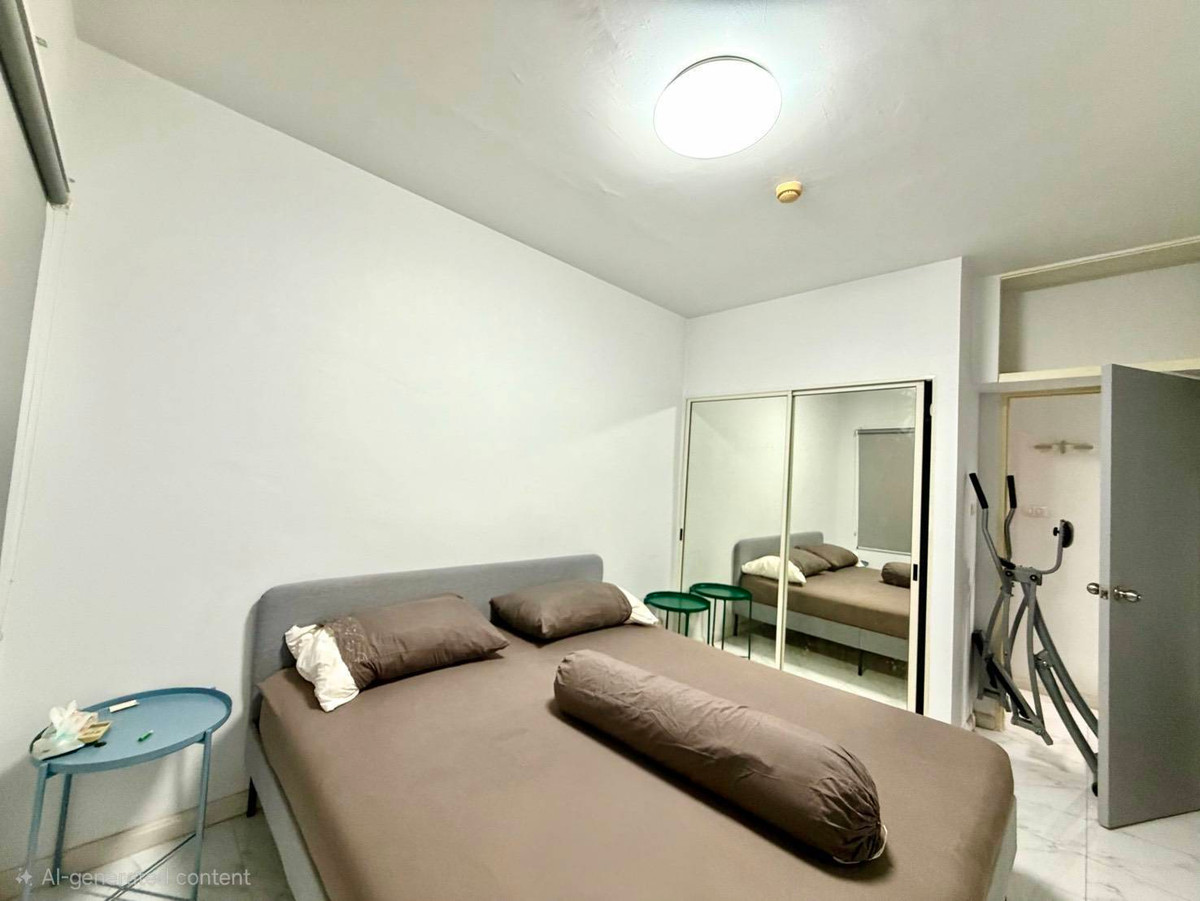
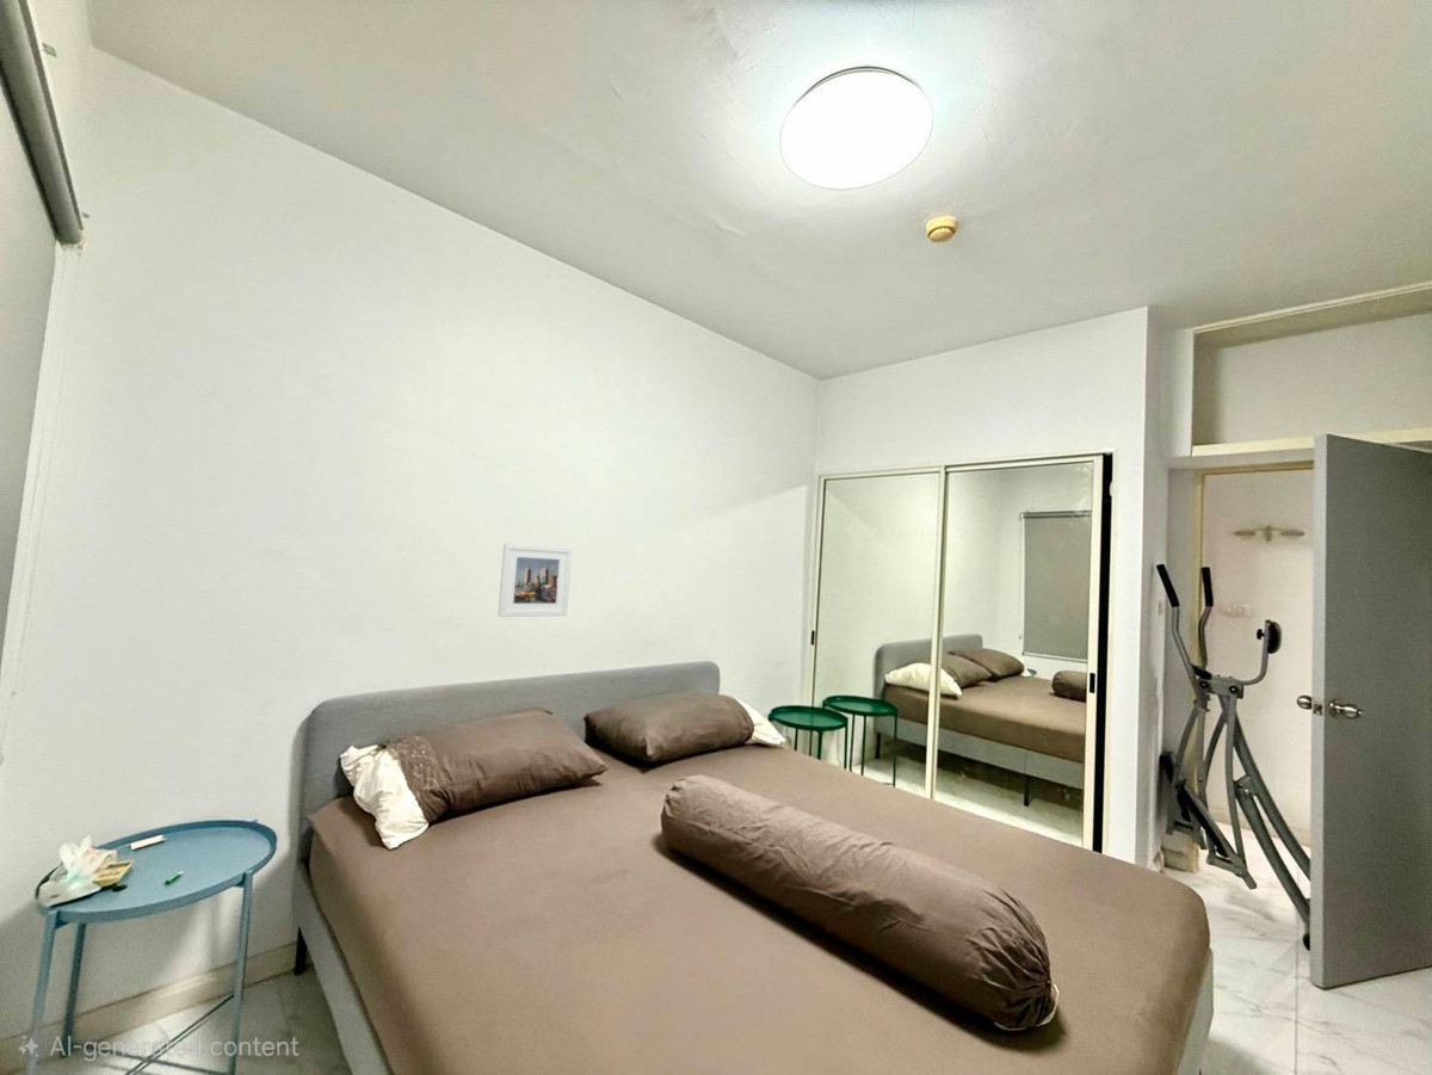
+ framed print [496,542,573,618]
